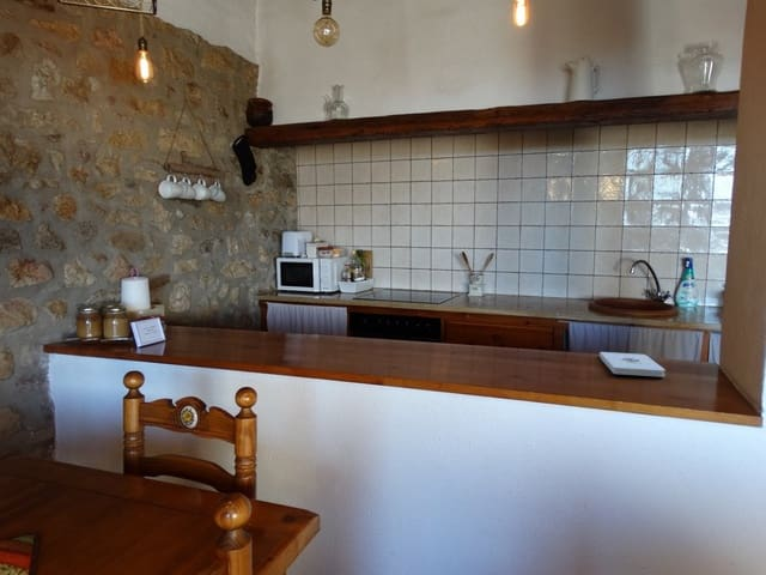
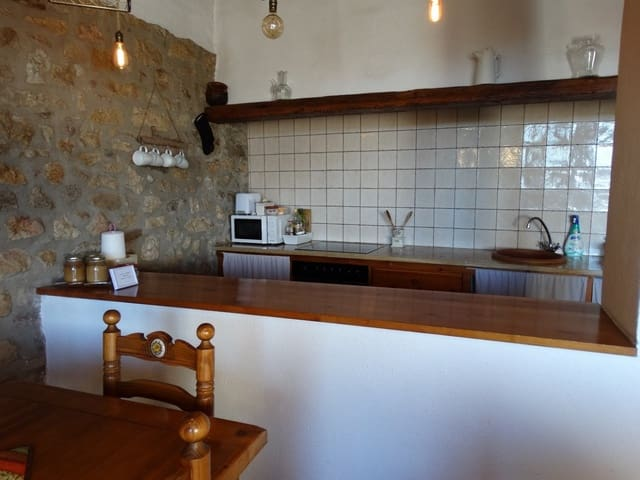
- notepad [598,351,667,377]
